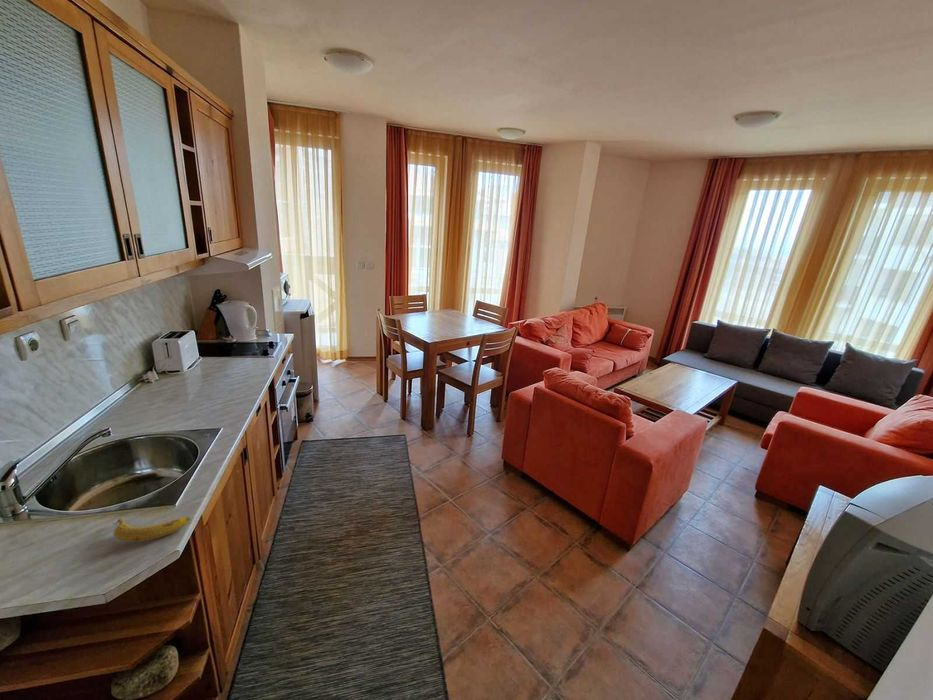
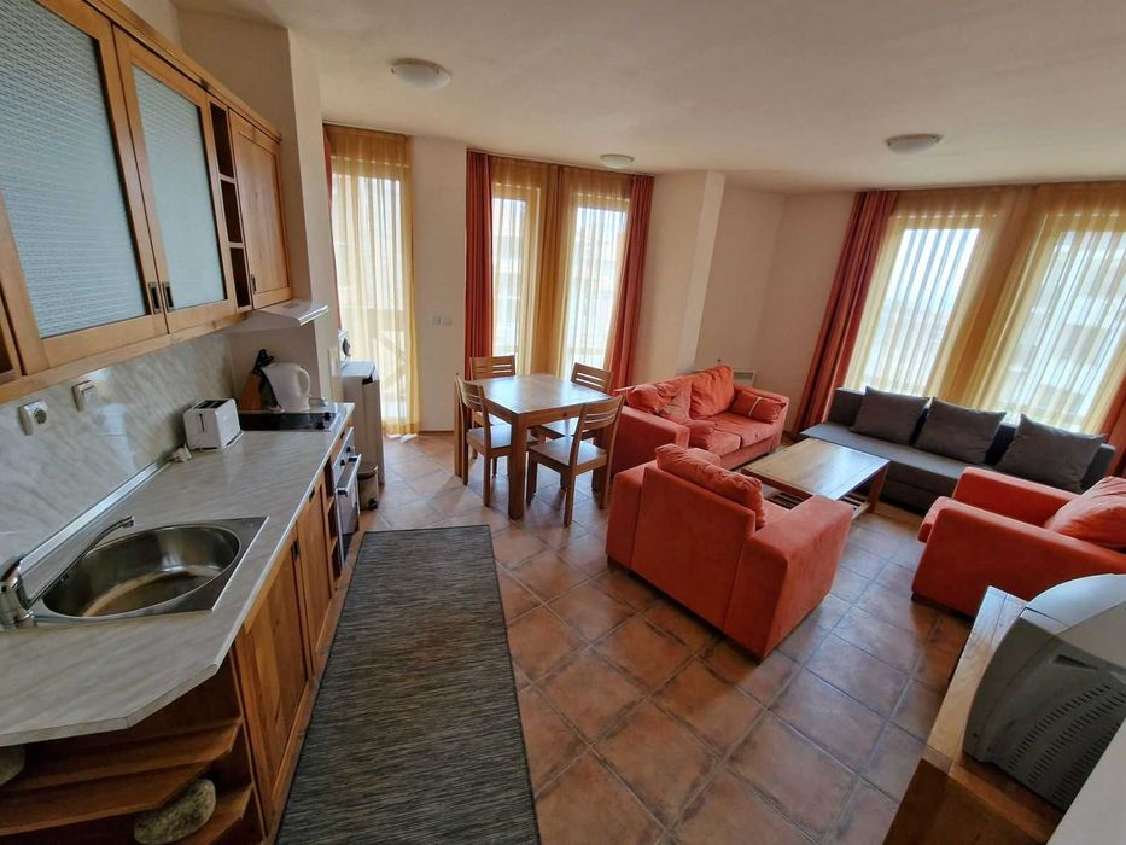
- fruit [111,516,191,543]
